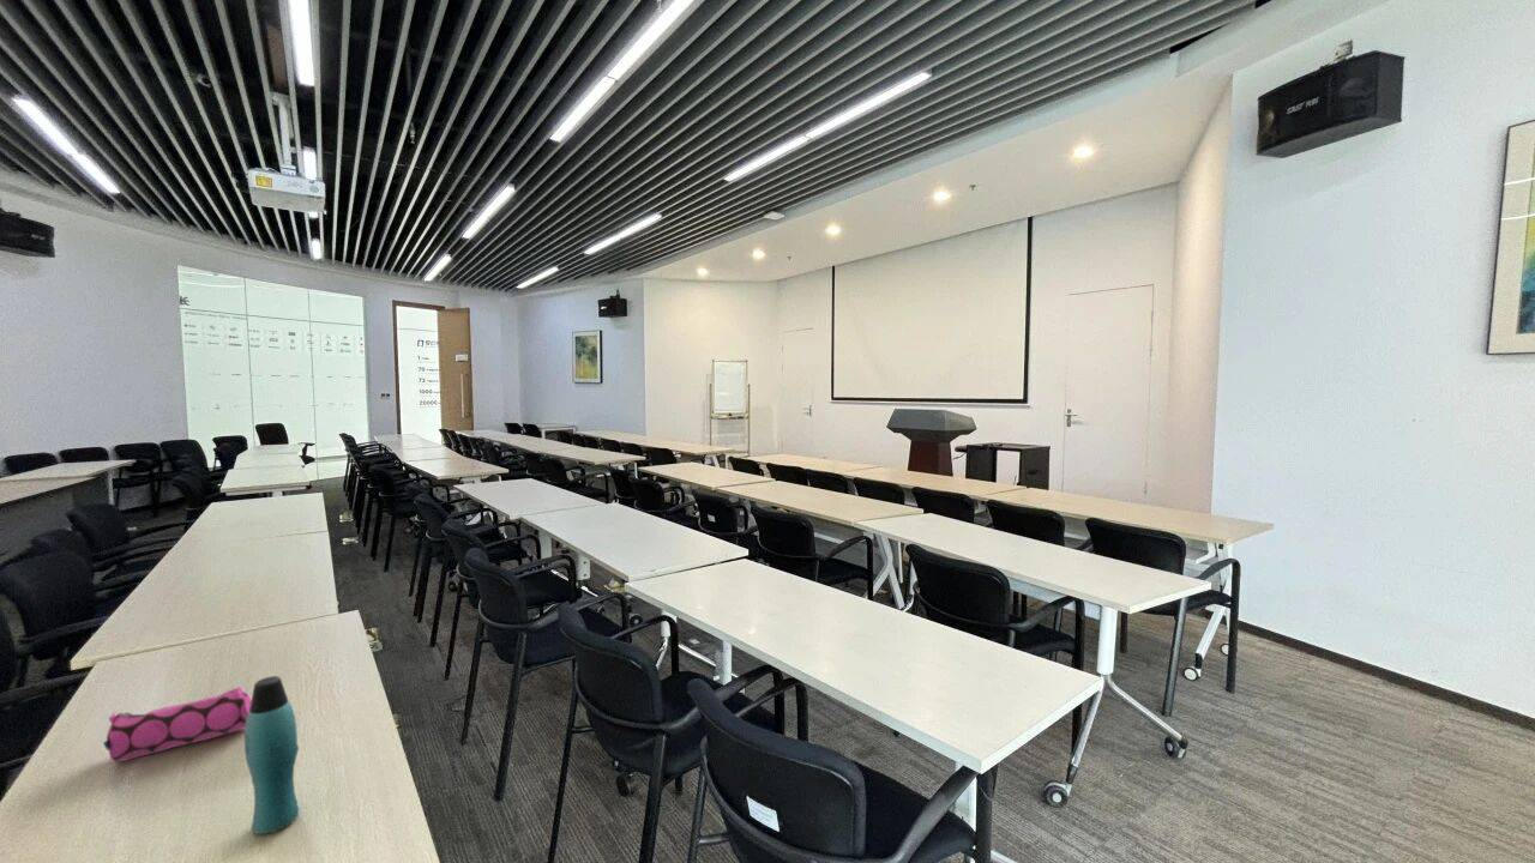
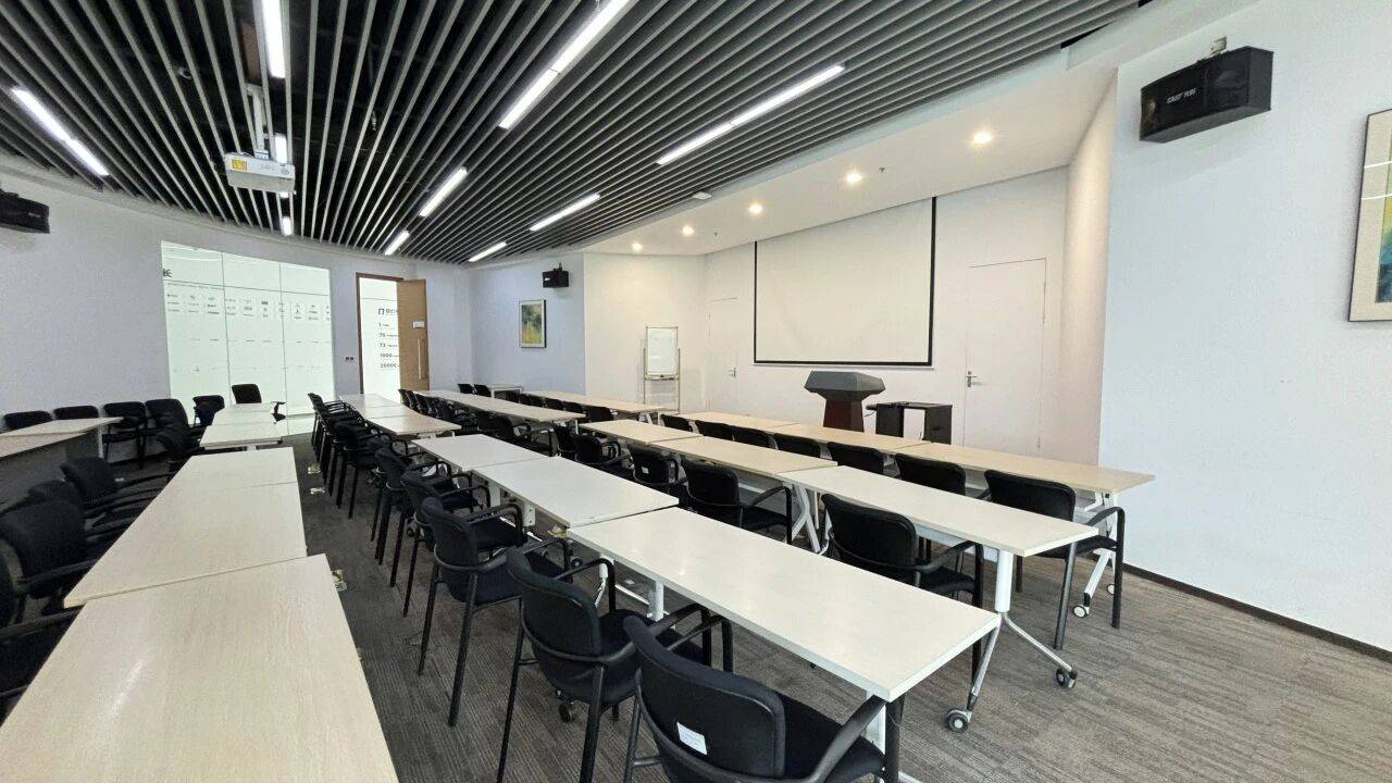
- bottle [243,675,300,835]
- pencil case [102,686,252,764]
